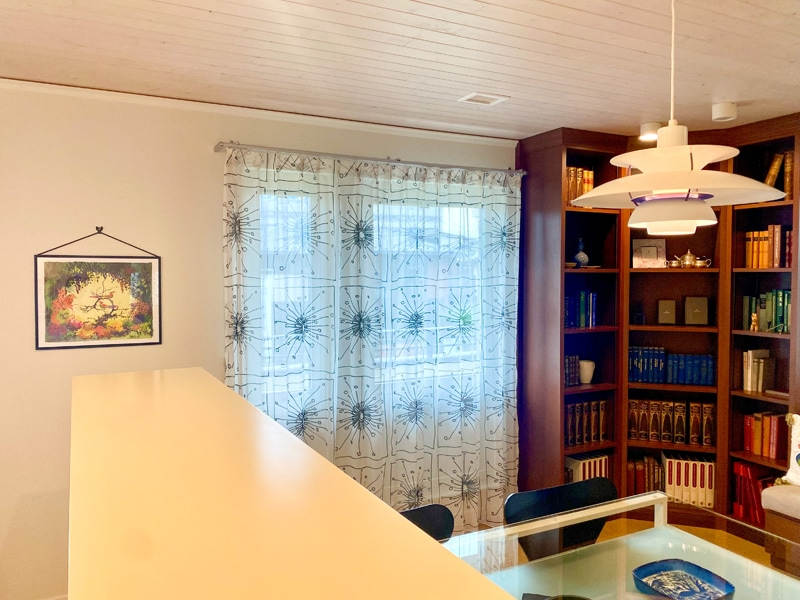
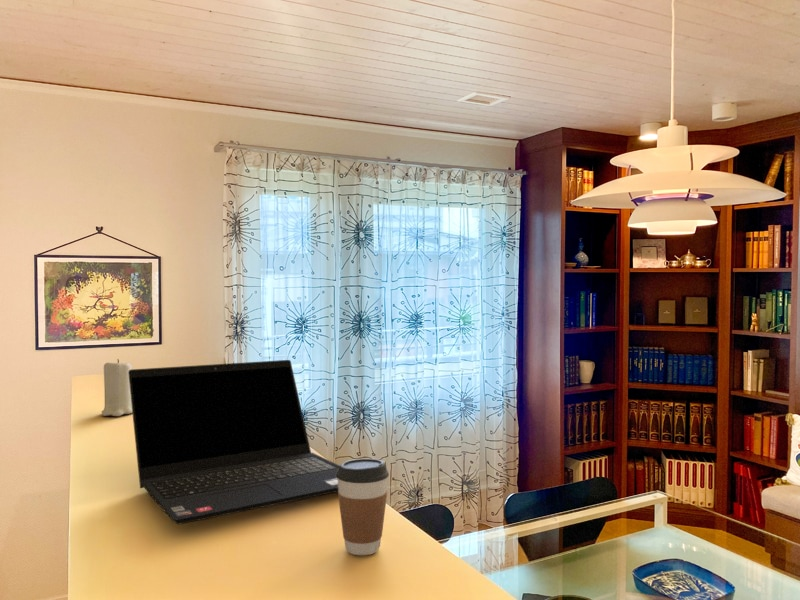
+ laptop computer [128,359,340,526]
+ candle [101,358,133,417]
+ coffee cup [336,458,390,556]
